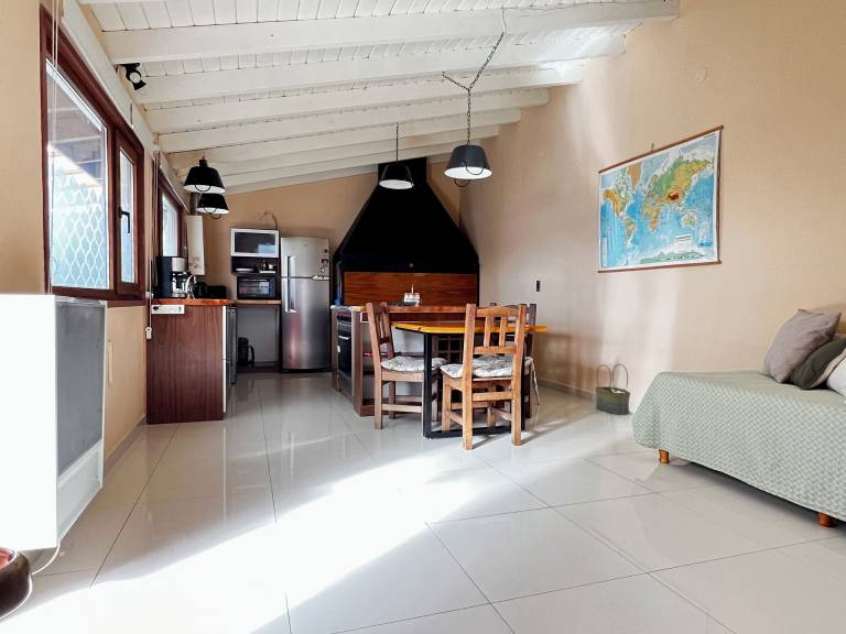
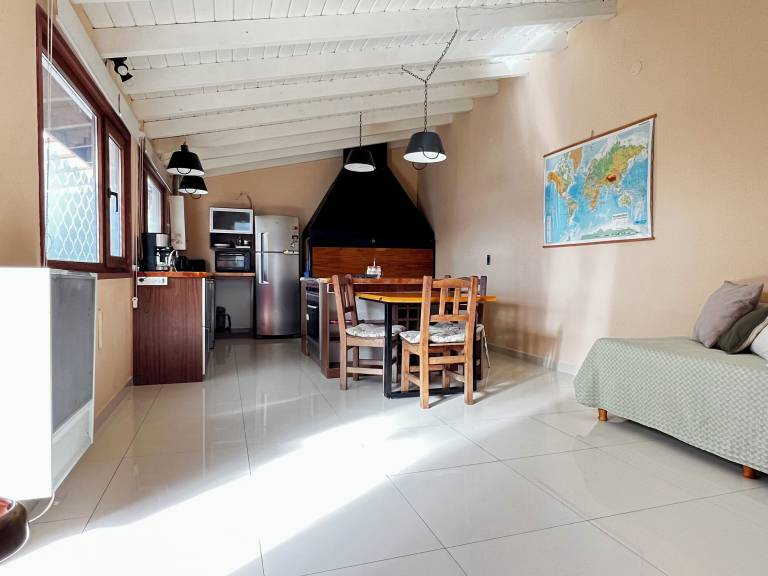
- basket [595,363,631,416]
